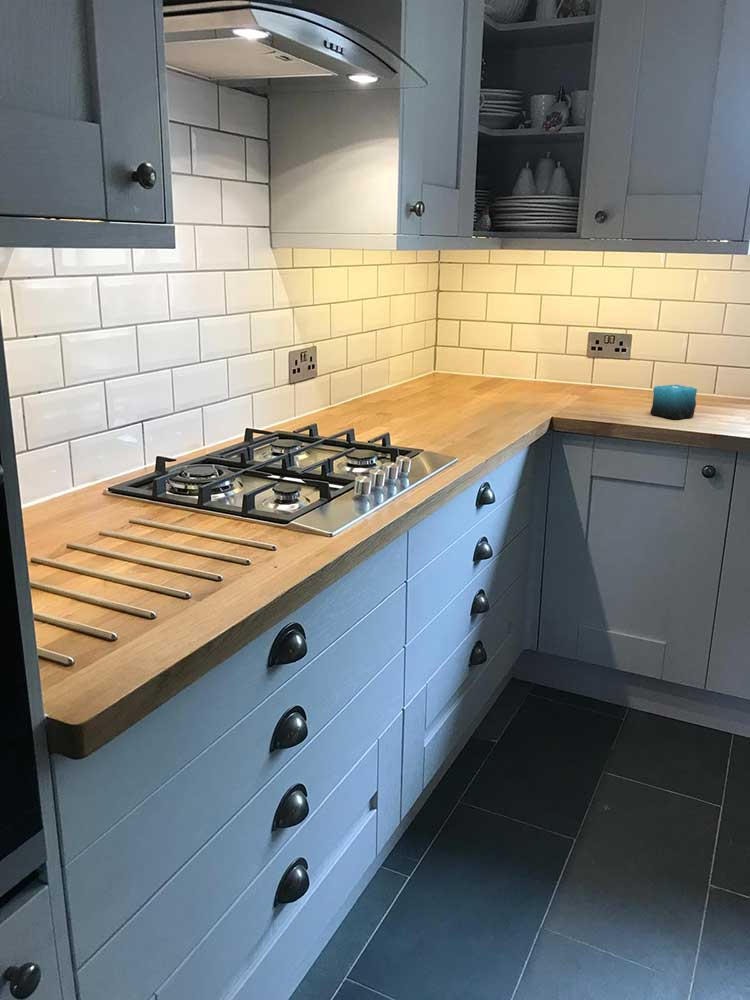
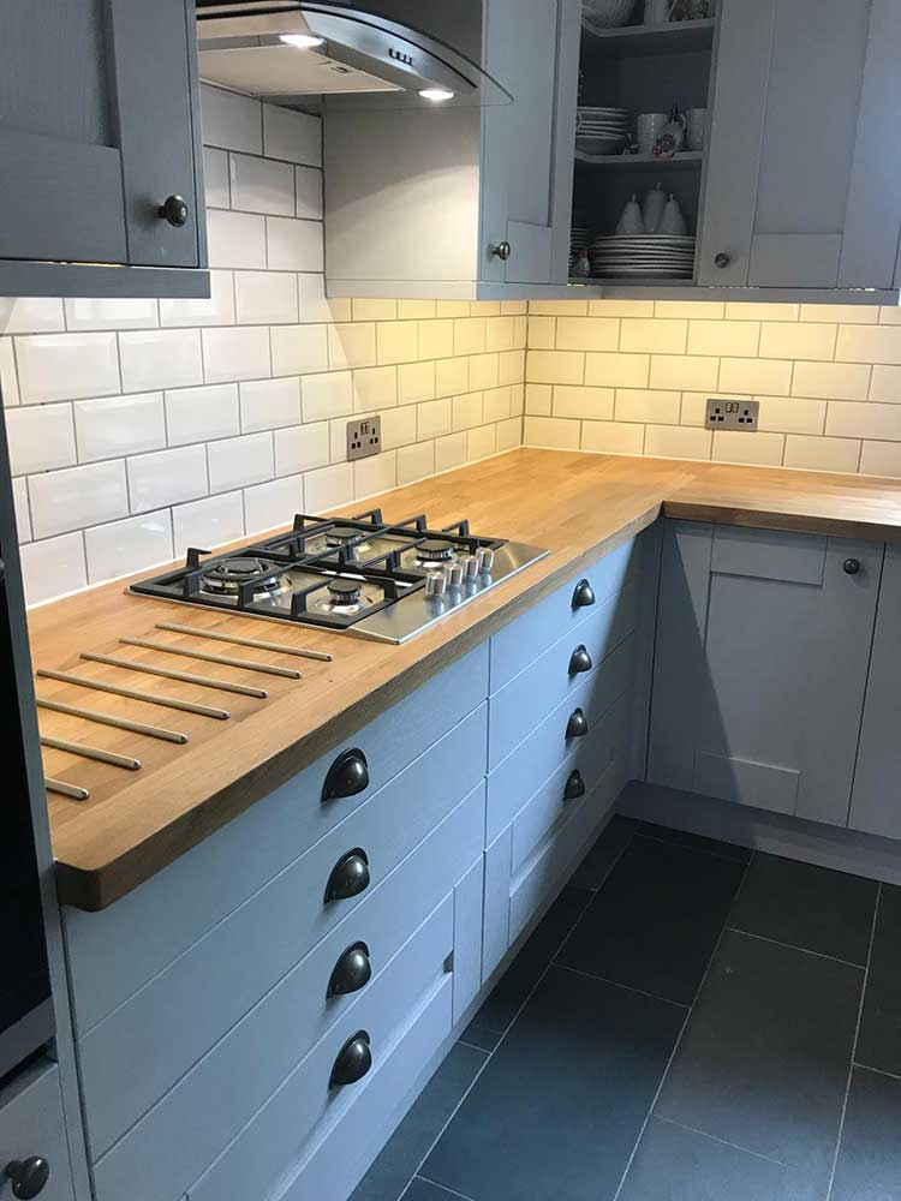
- candle [649,376,698,420]
